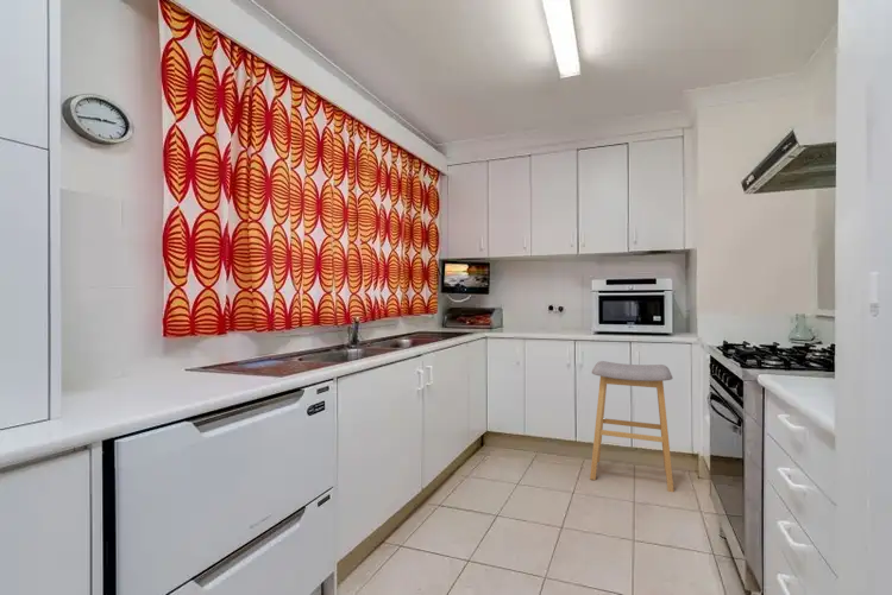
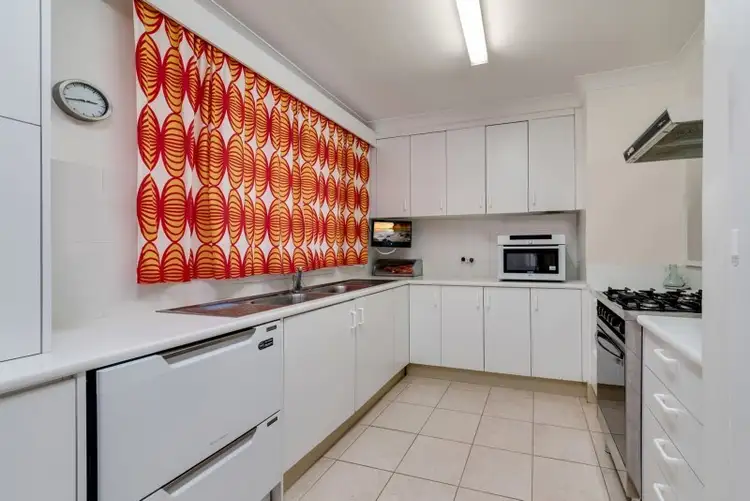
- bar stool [589,360,676,493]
